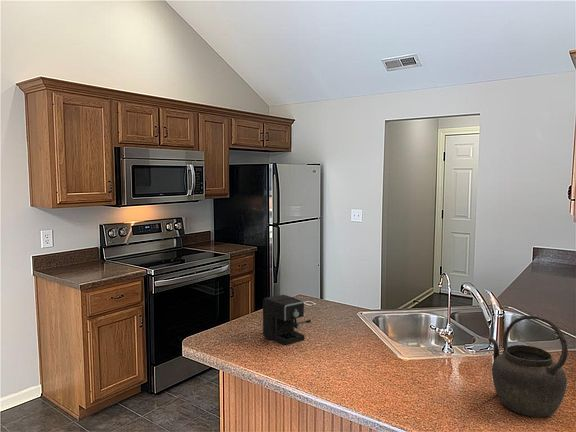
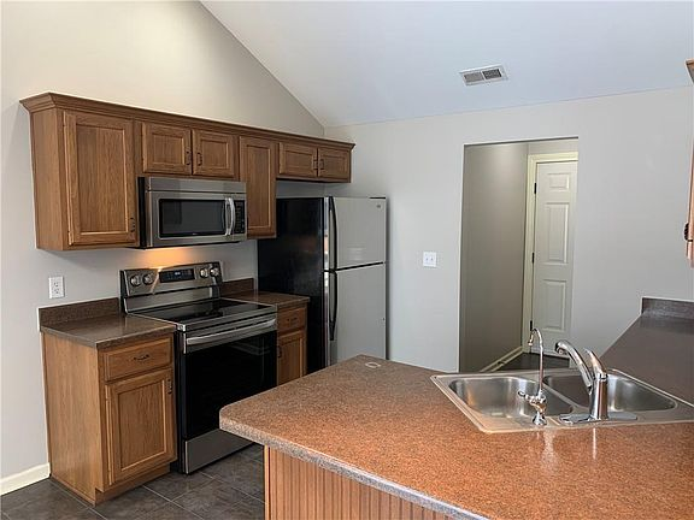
- coffee maker [262,294,312,346]
- kettle [487,314,569,418]
